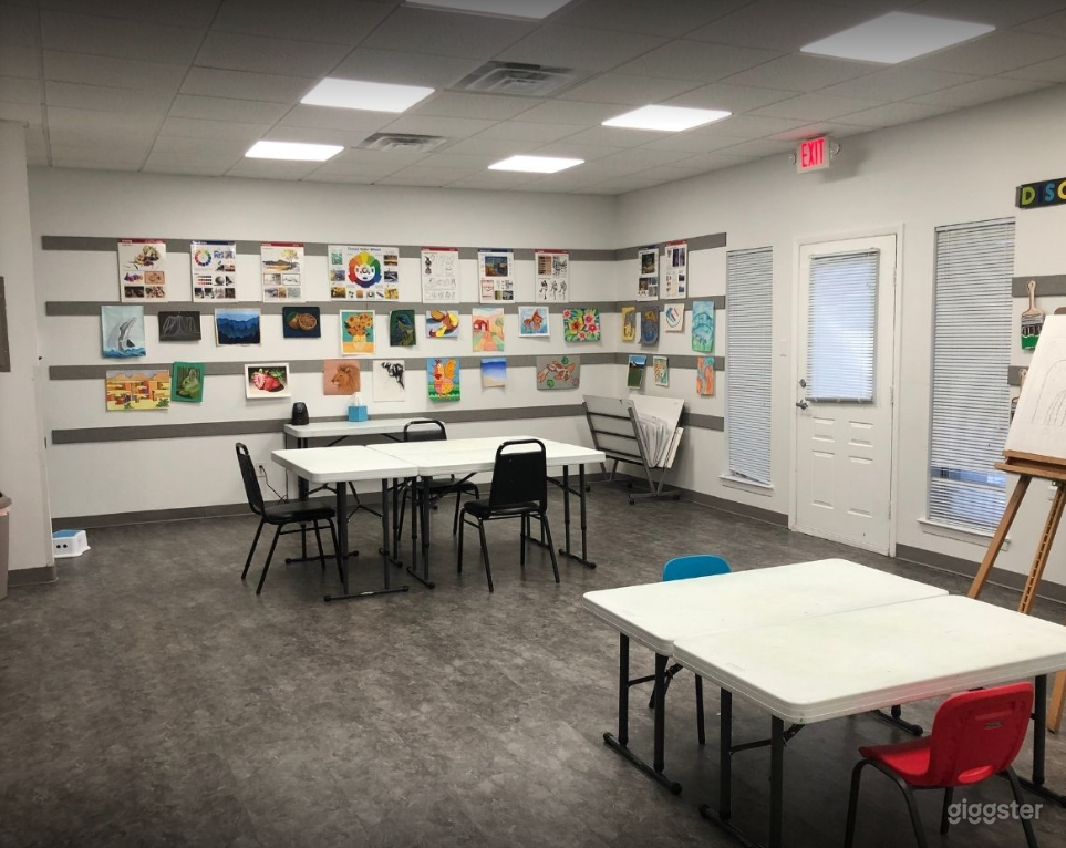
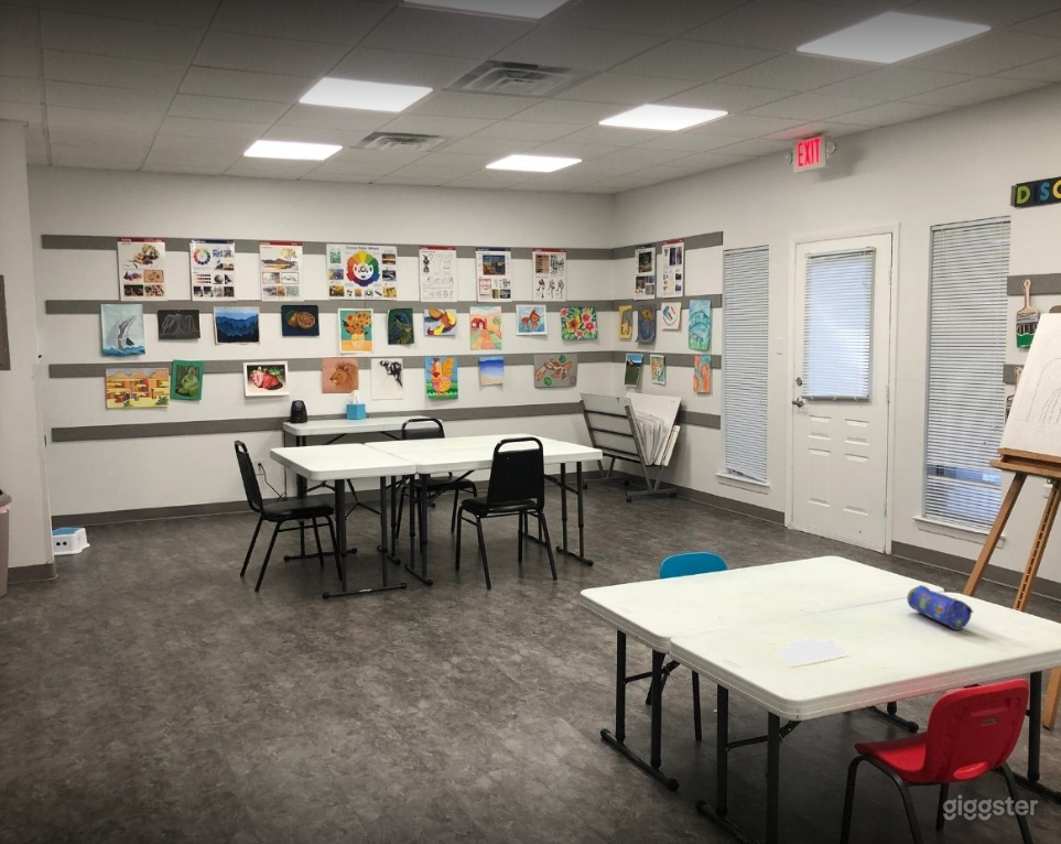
+ pencil case [906,584,975,631]
+ paper sheet [777,637,848,667]
